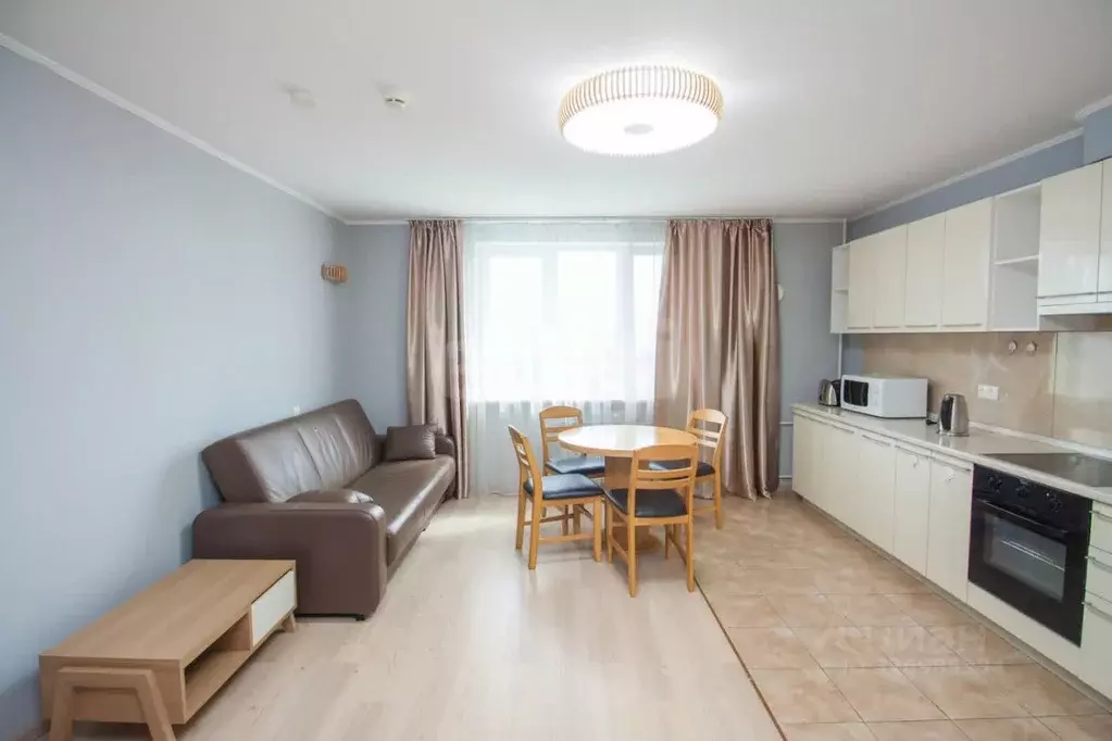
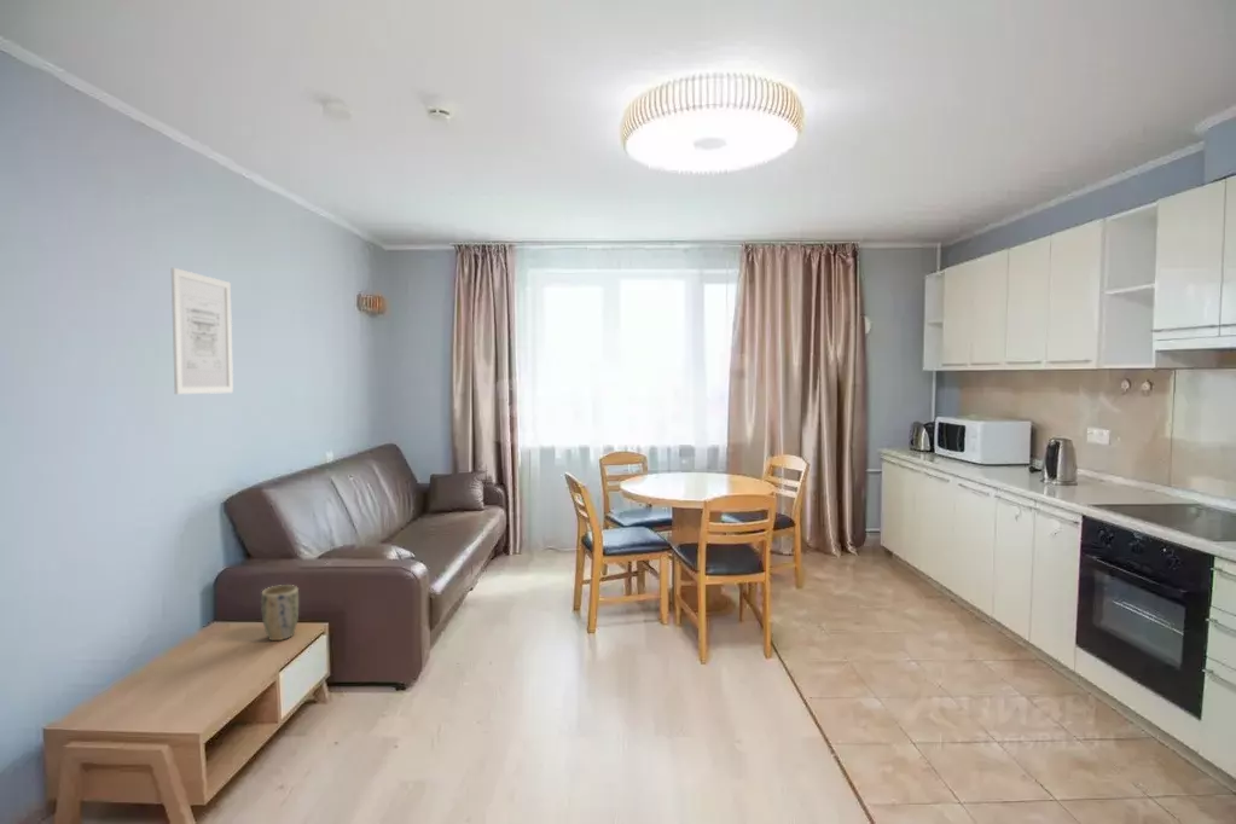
+ plant pot [260,584,300,642]
+ wall art [170,267,234,395]
